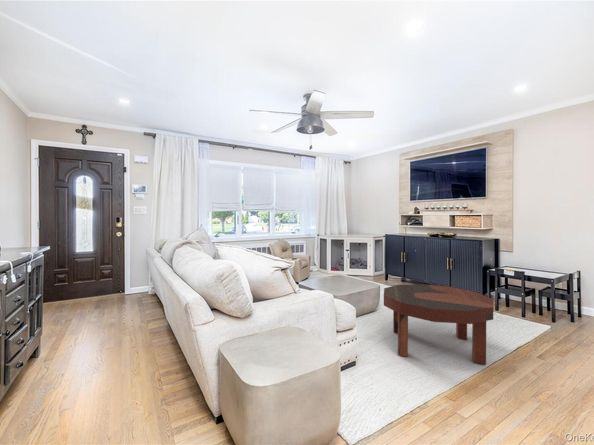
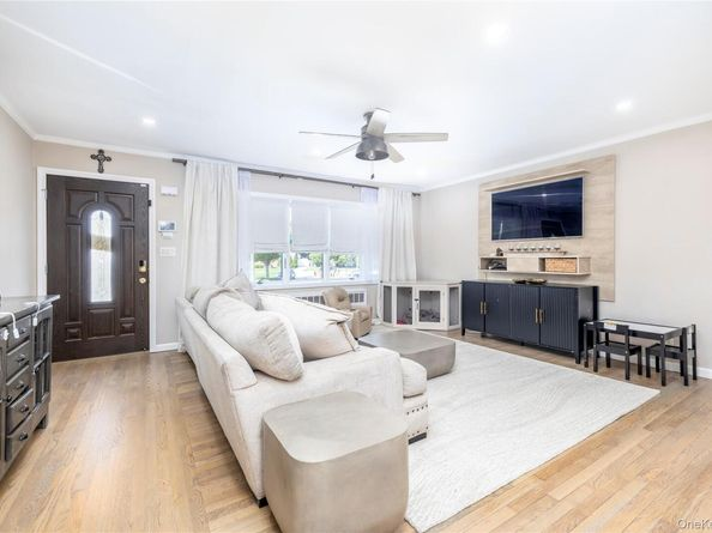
- coffee table [383,283,494,365]
